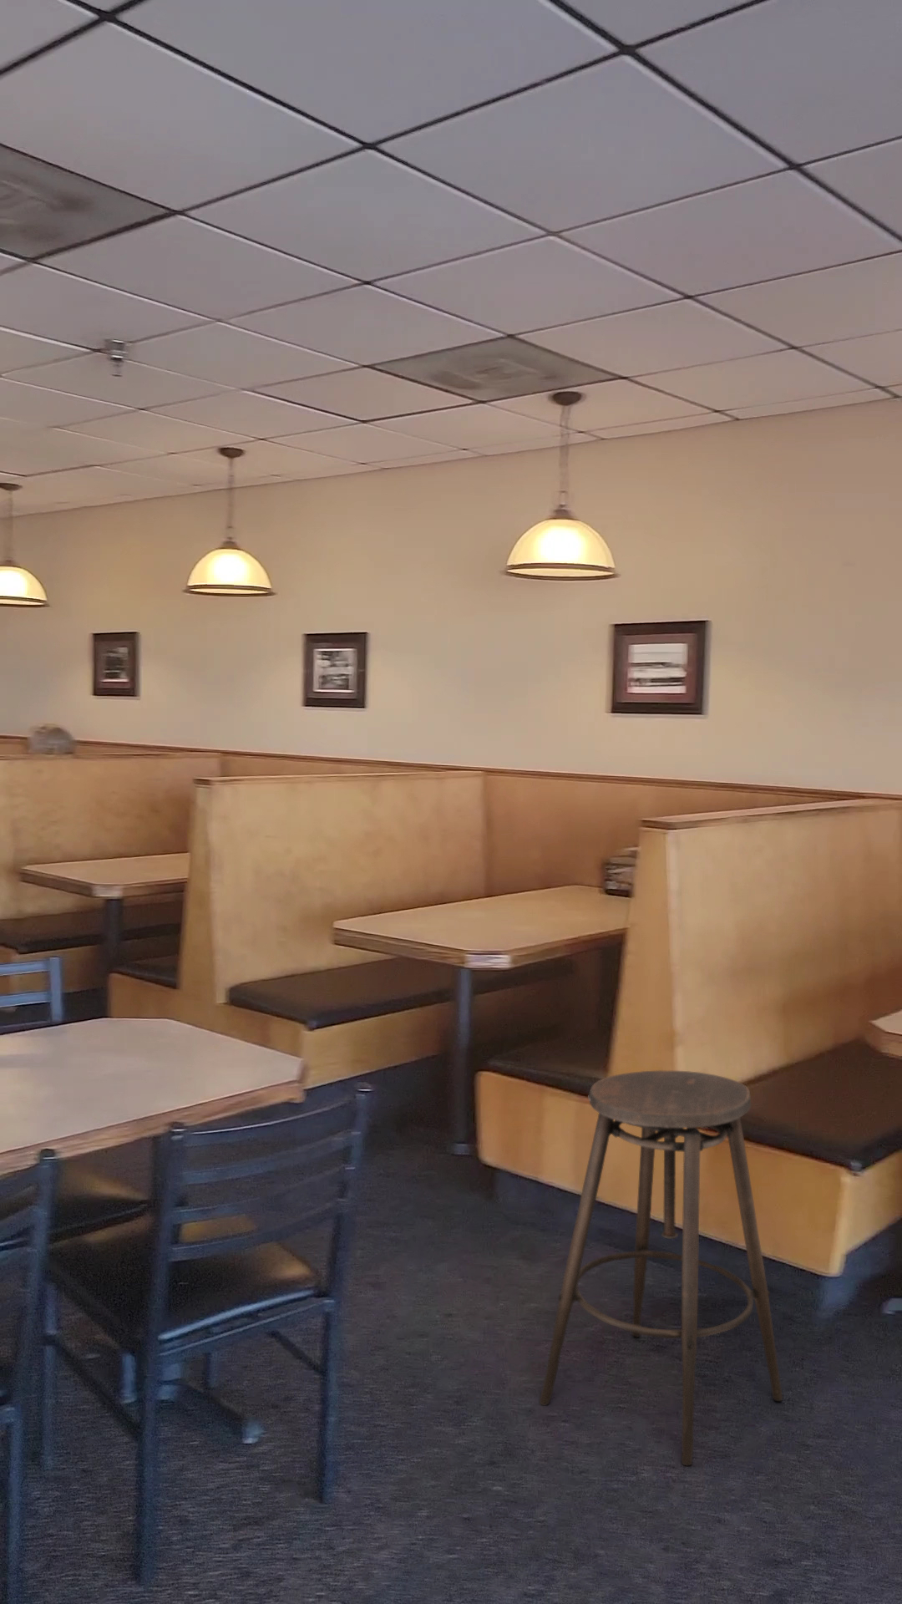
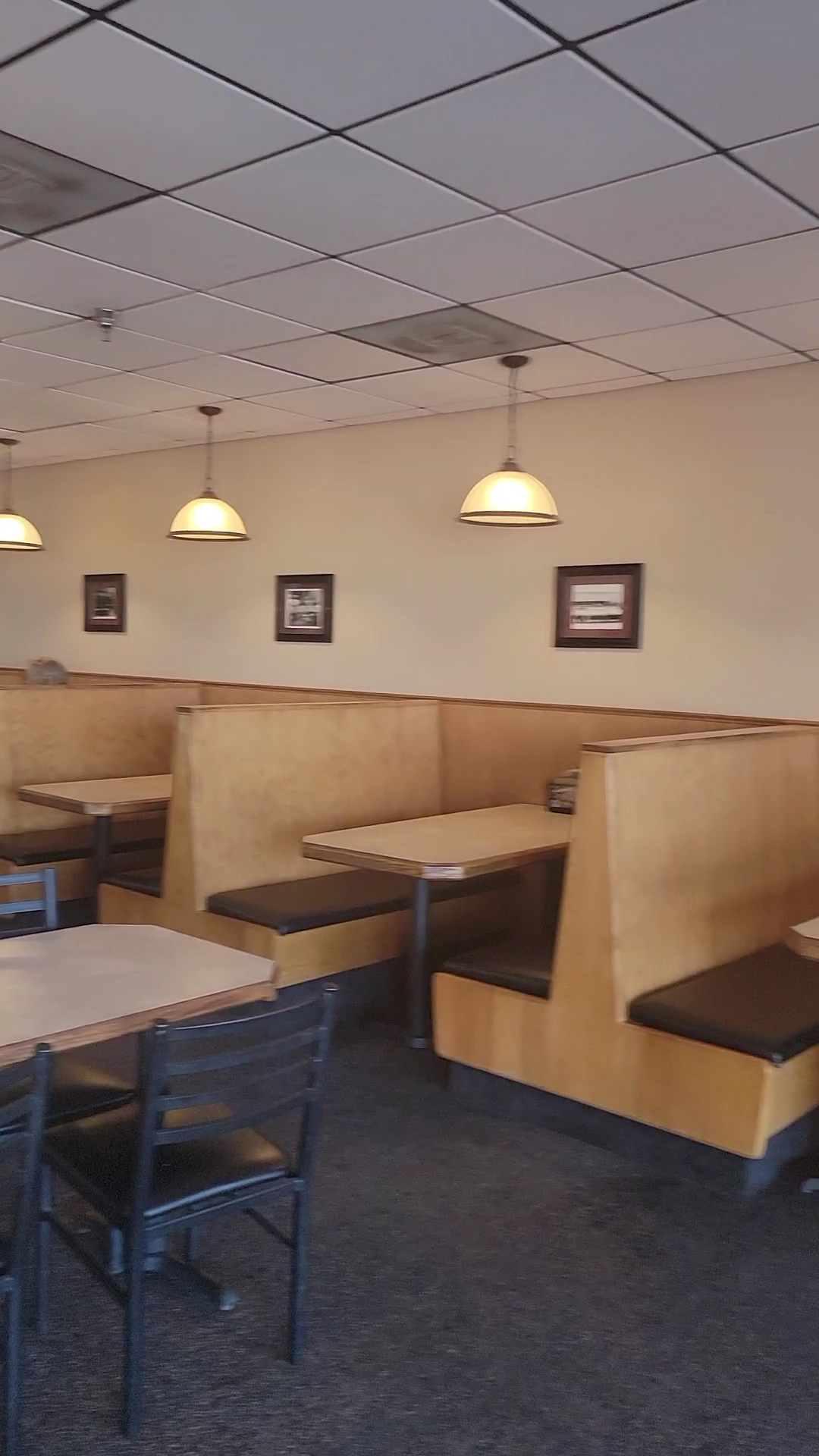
- stool [539,1070,783,1467]
